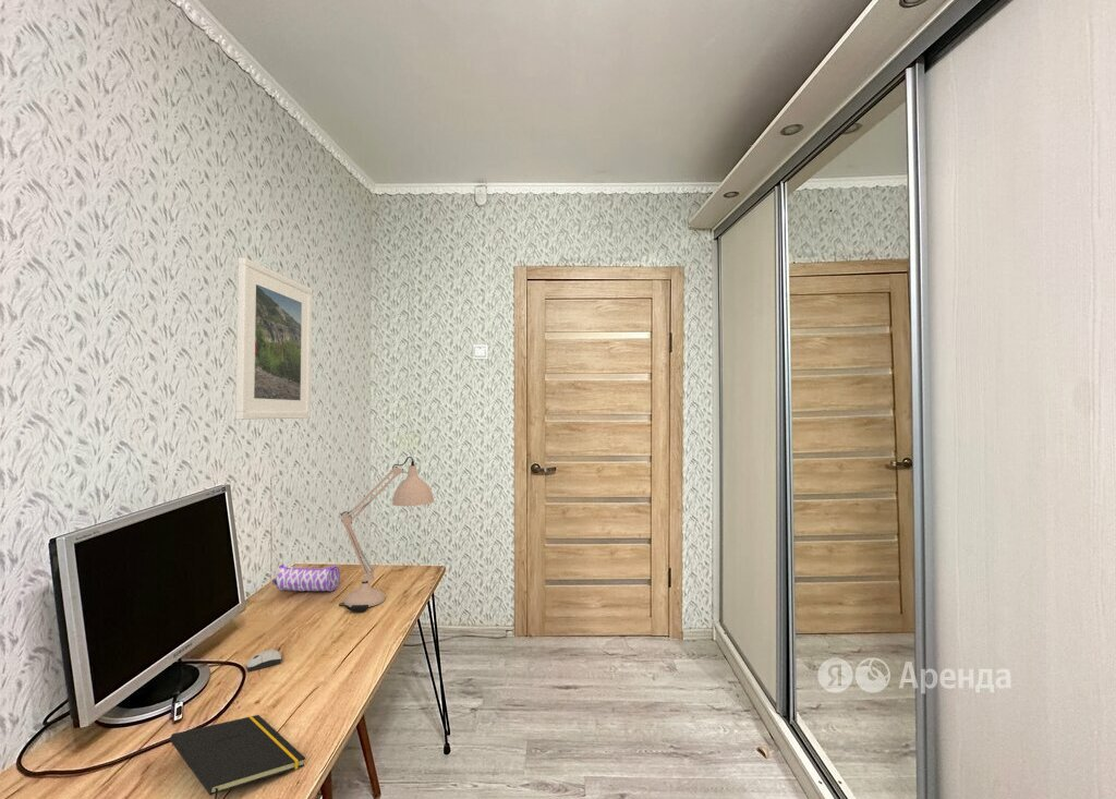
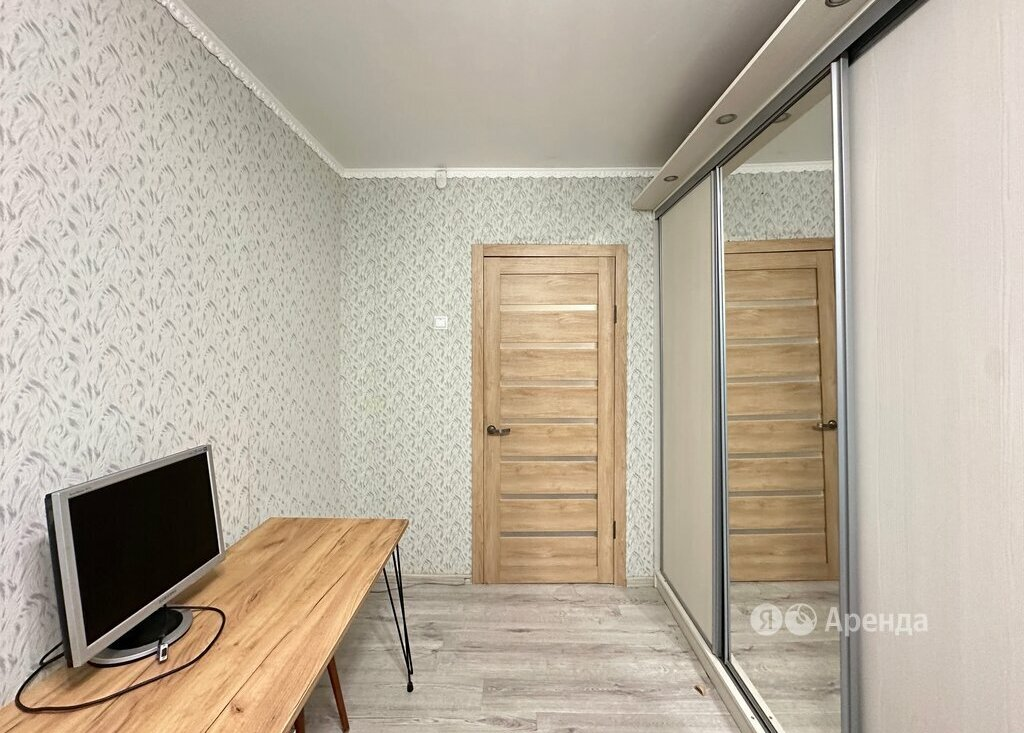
- notepad [169,714,306,799]
- computer mouse [245,649,282,671]
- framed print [234,256,313,421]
- pencil case [271,562,341,592]
- desk lamp [338,456,435,613]
